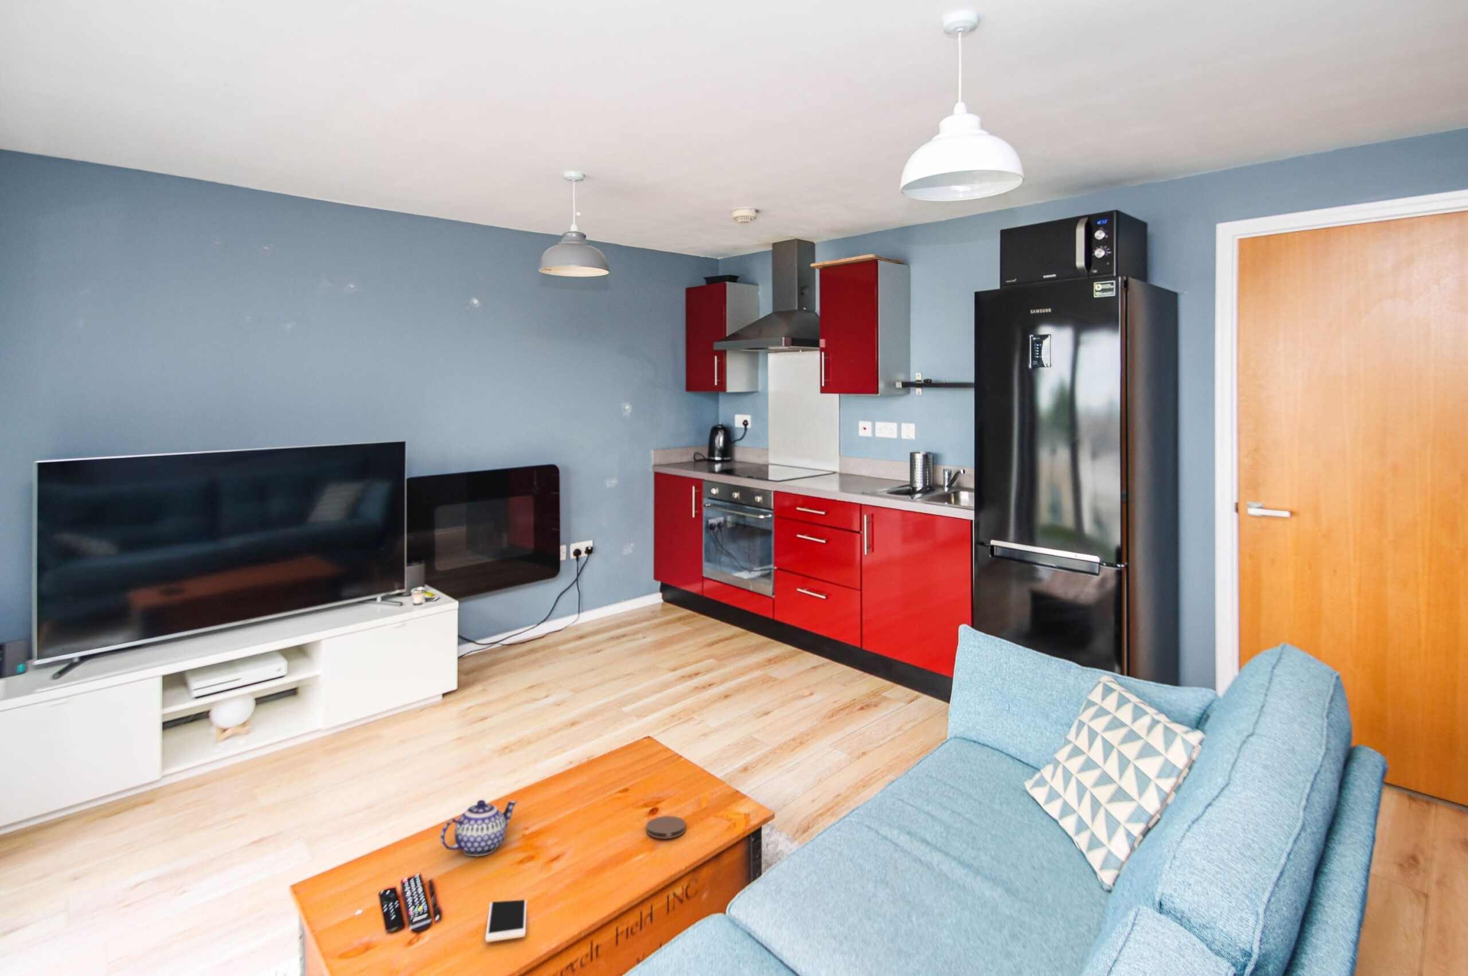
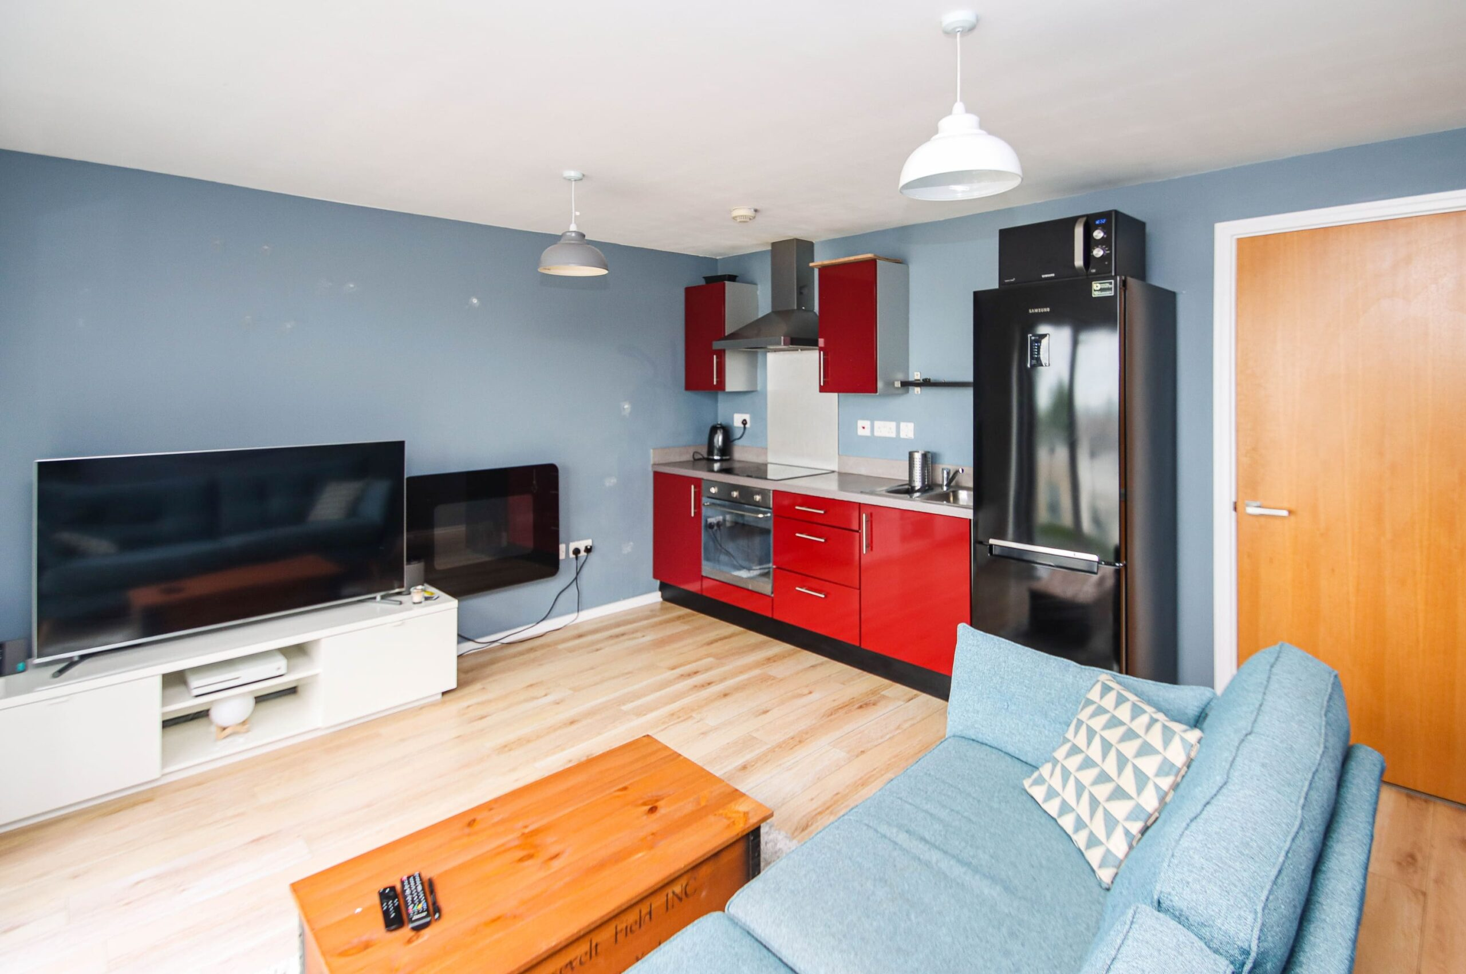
- teapot [440,800,518,857]
- coaster [646,816,686,840]
- cell phone [485,899,527,942]
